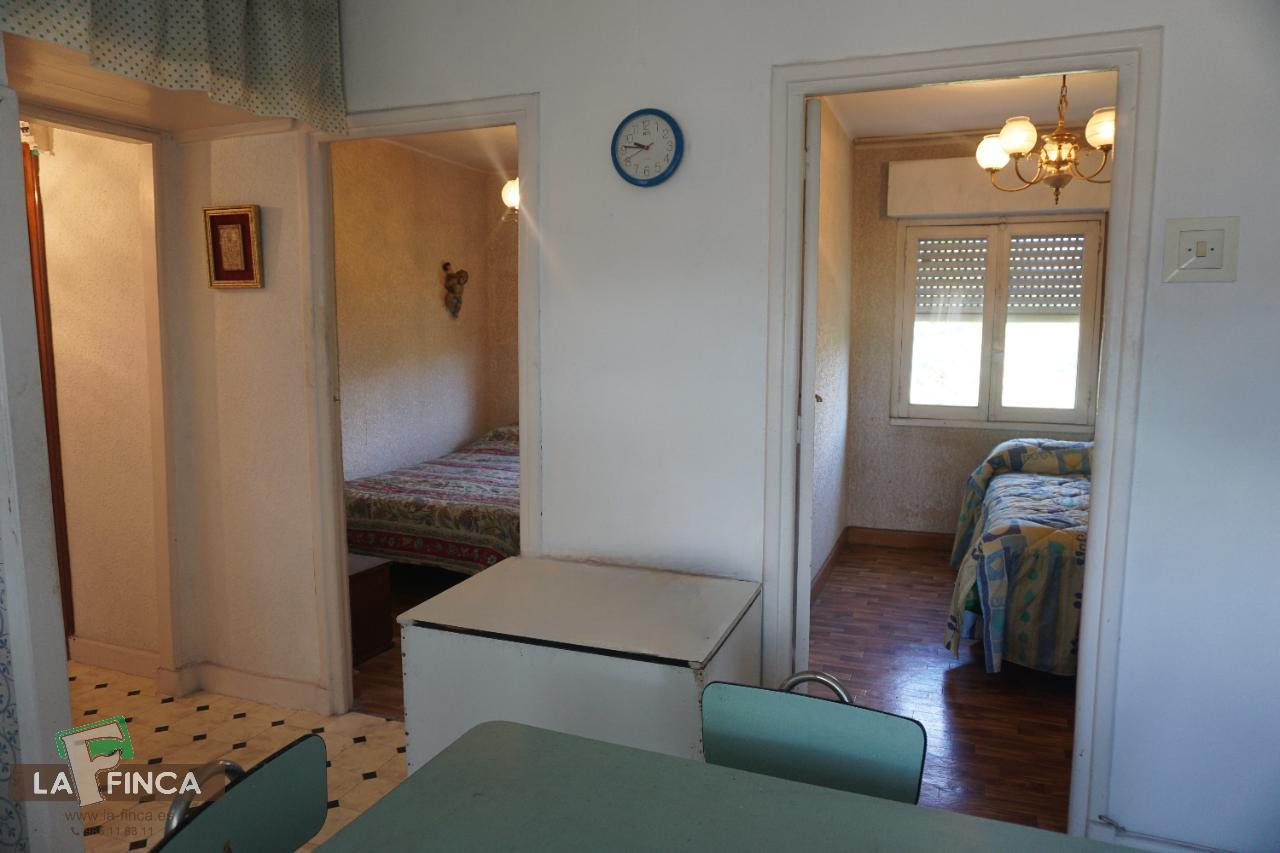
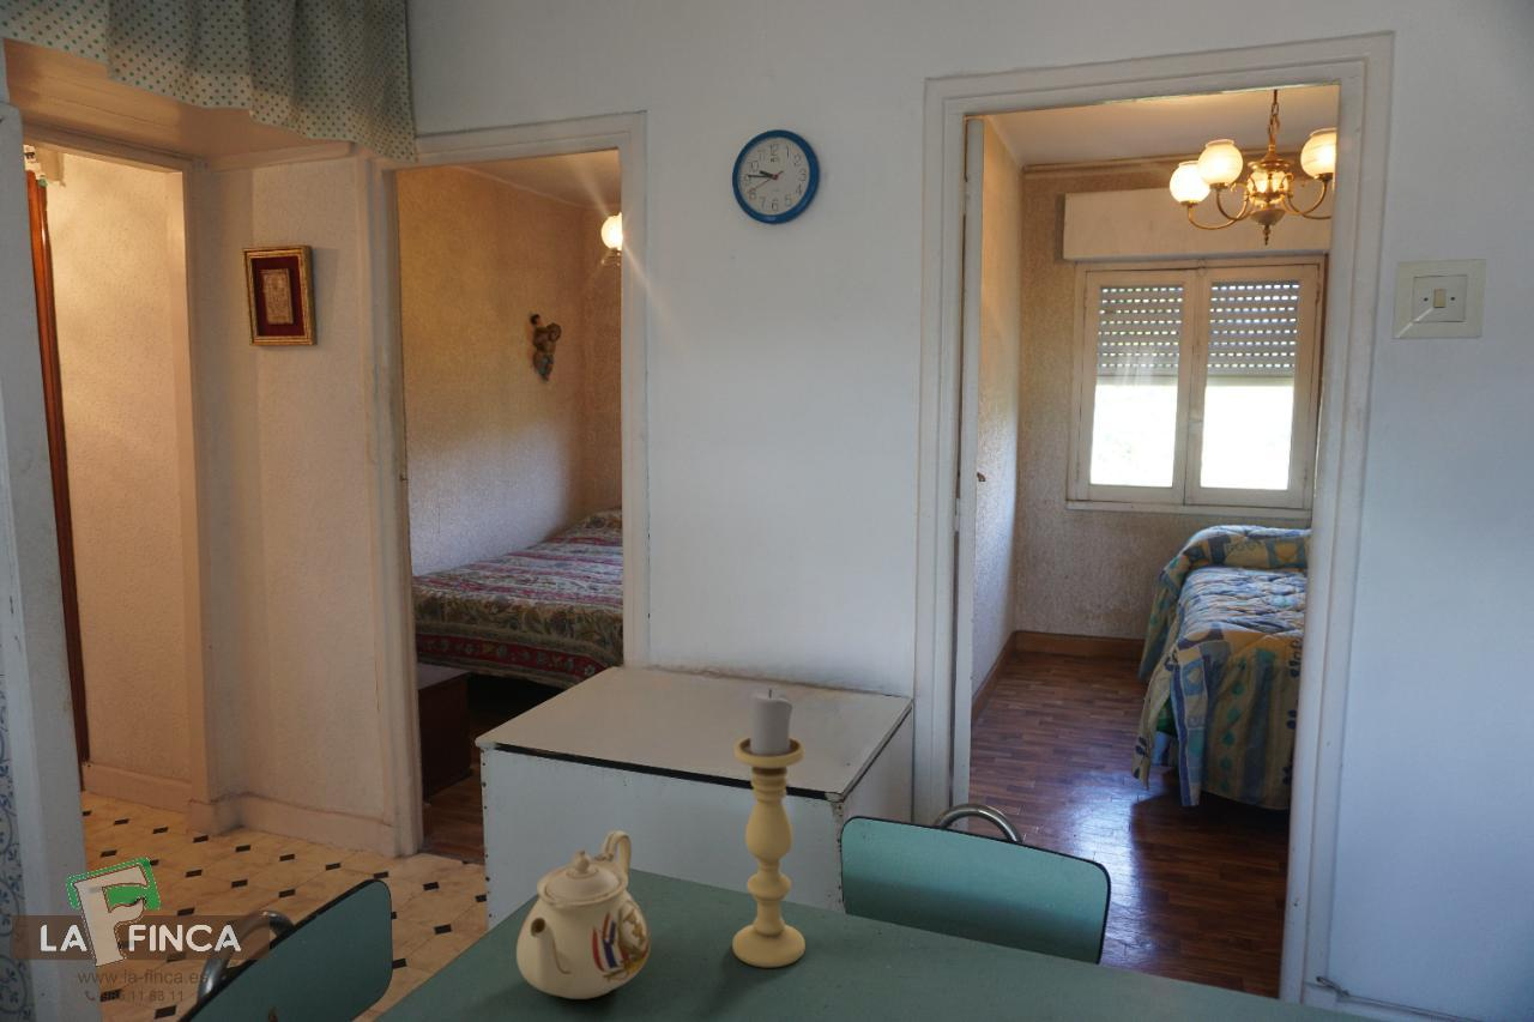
+ teapot [515,829,652,1000]
+ candle holder [731,688,807,968]
